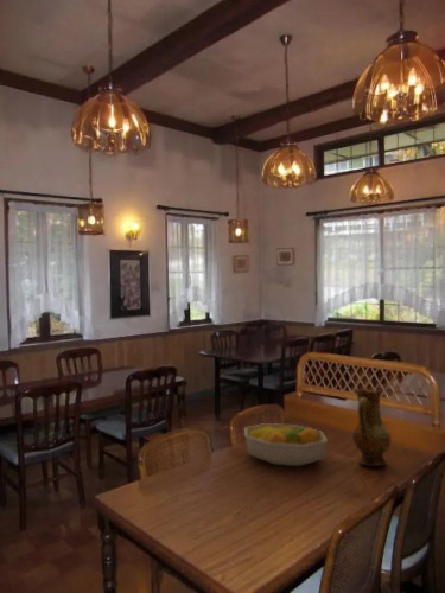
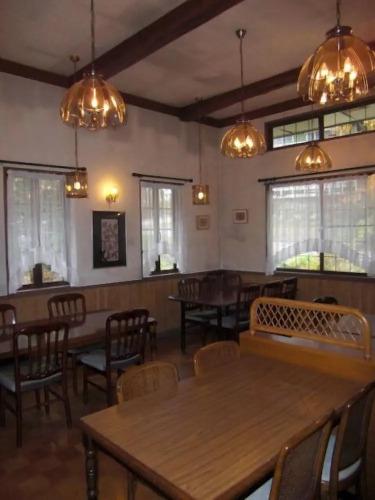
- fruit bowl [243,422,329,467]
- ceramic jug [351,388,393,467]
